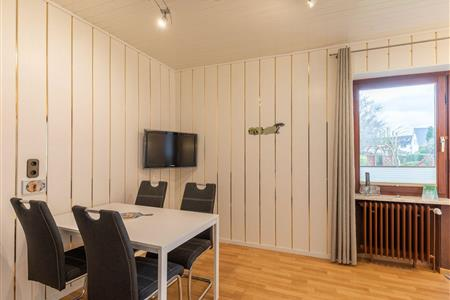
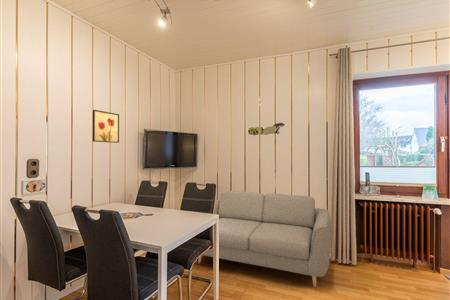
+ sofa [197,190,332,288]
+ wall art [92,109,120,144]
